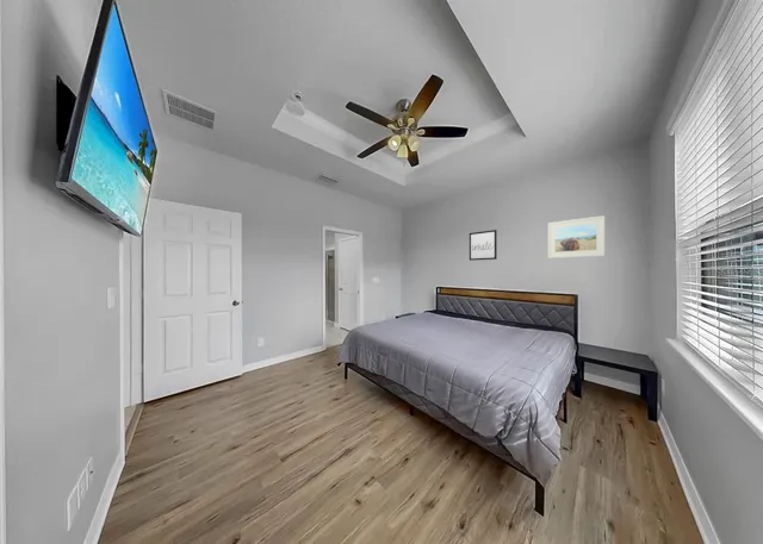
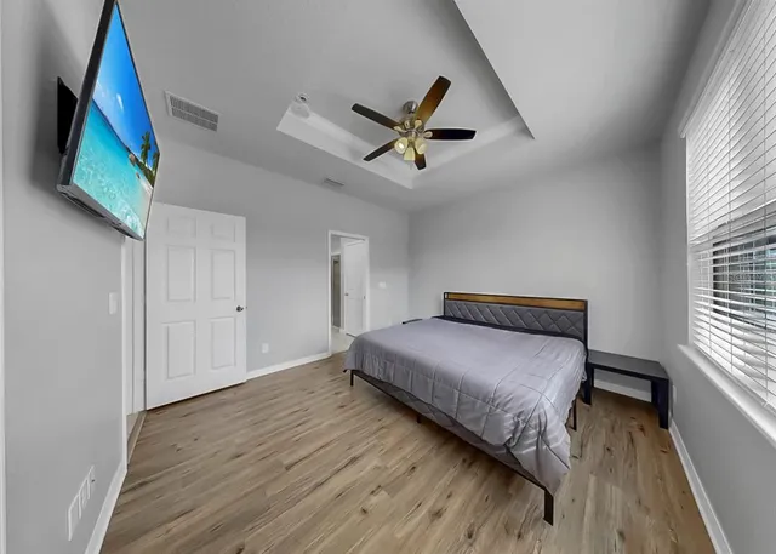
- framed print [547,214,607,260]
- wall art [469,229,498,262]
